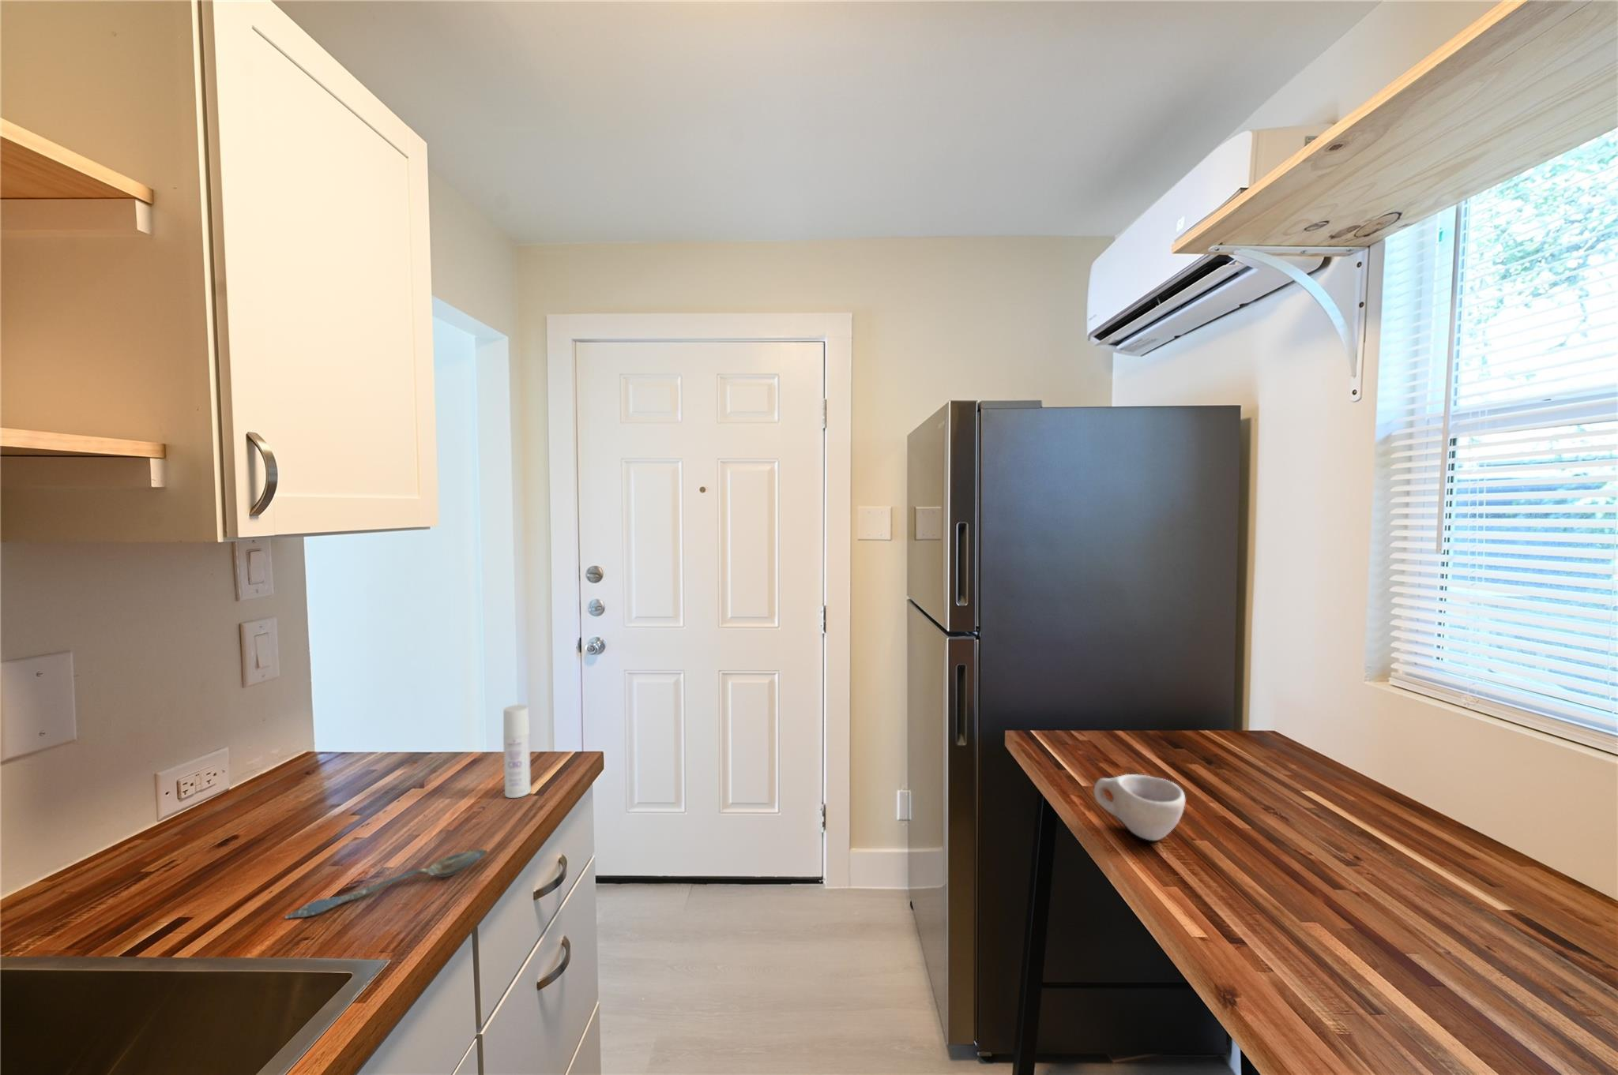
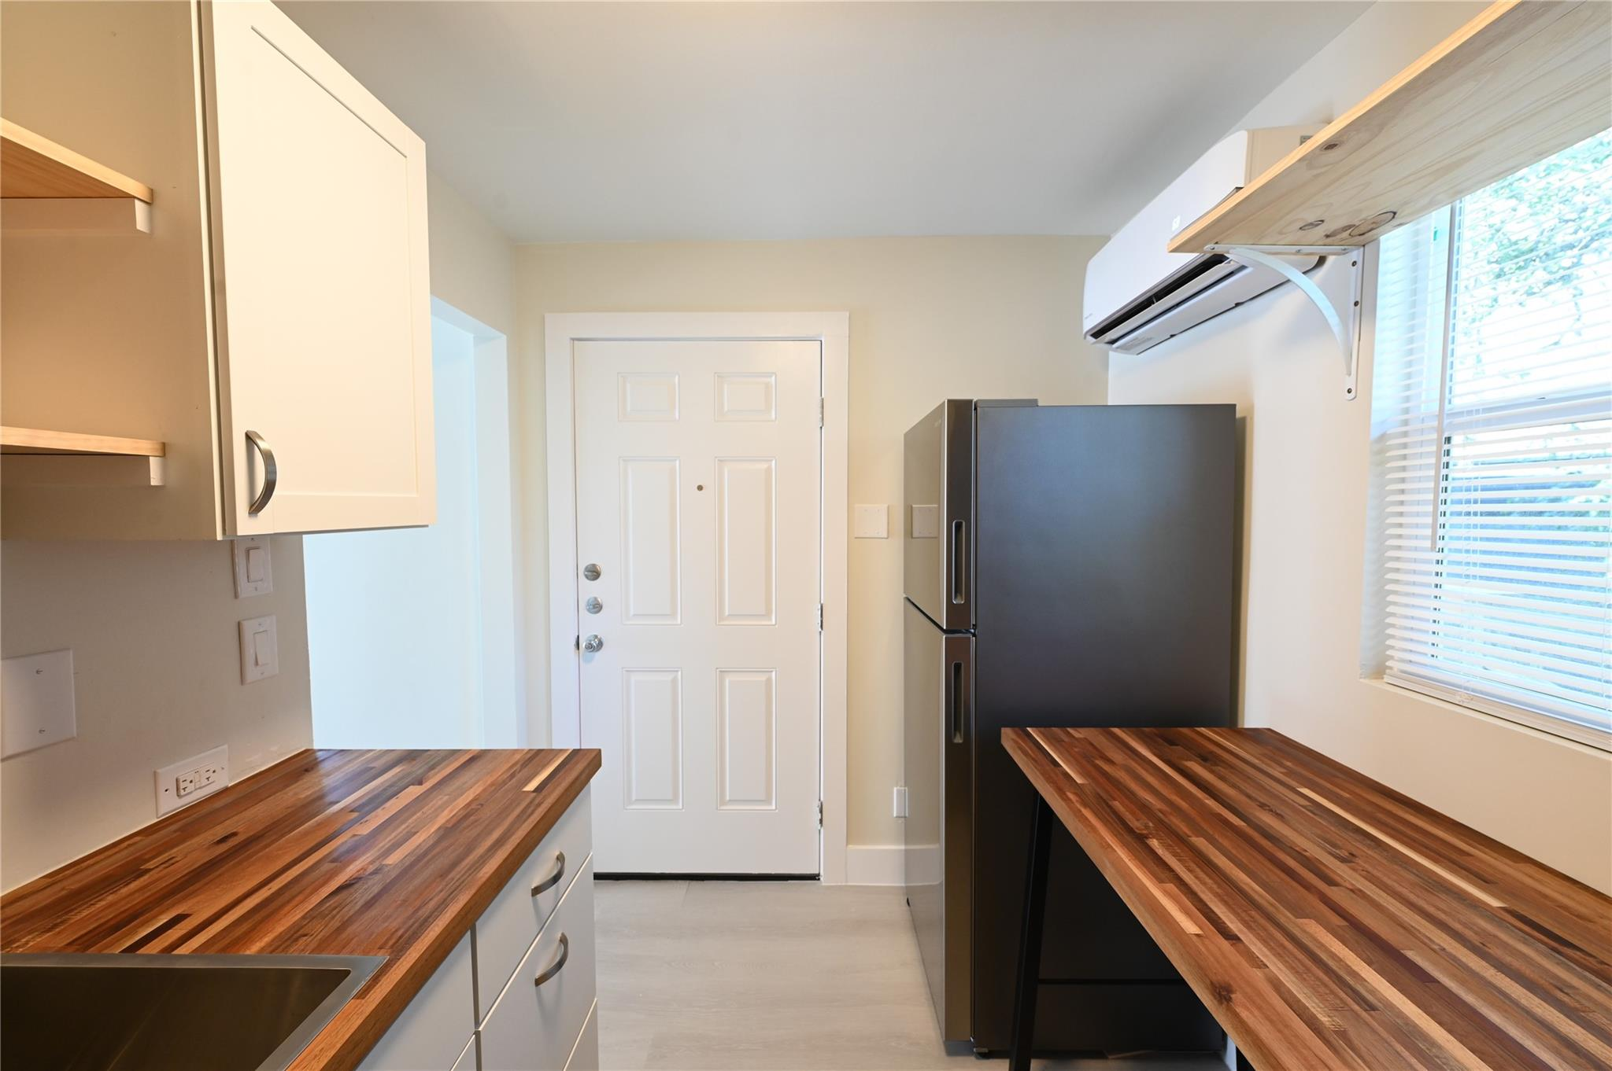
- bottle [503,704,532,799]
- cup [1092,774,1186,841]
- spoon [284,849,489,920]
